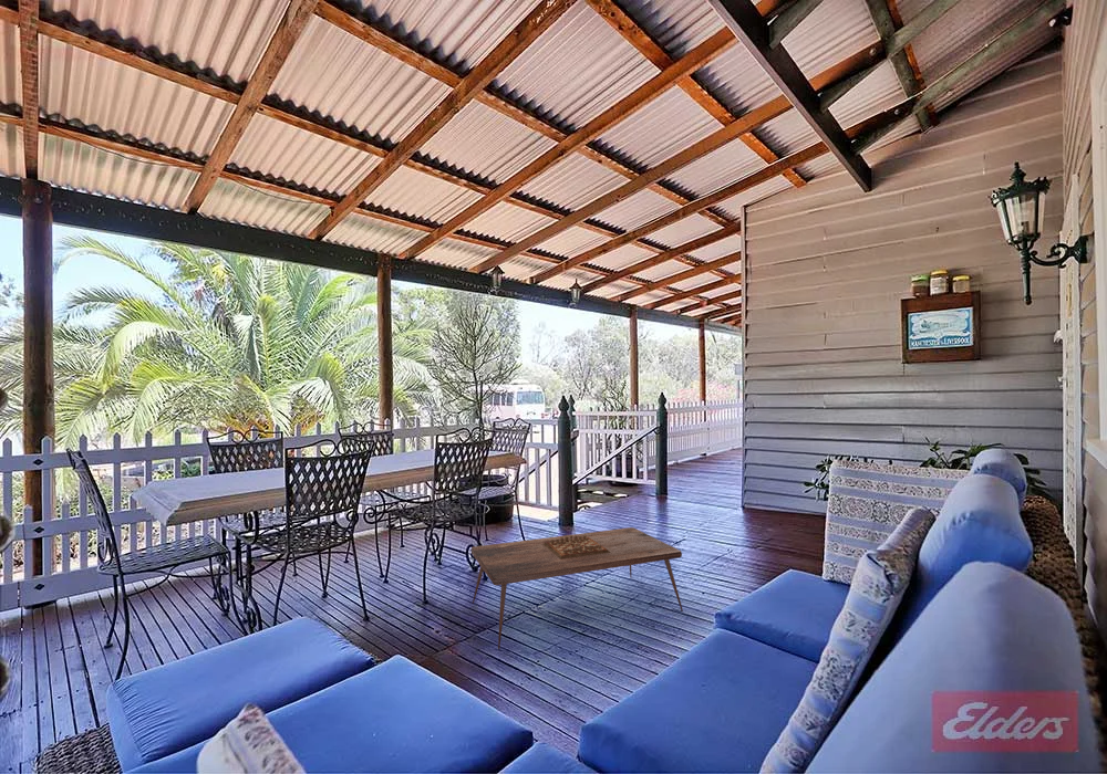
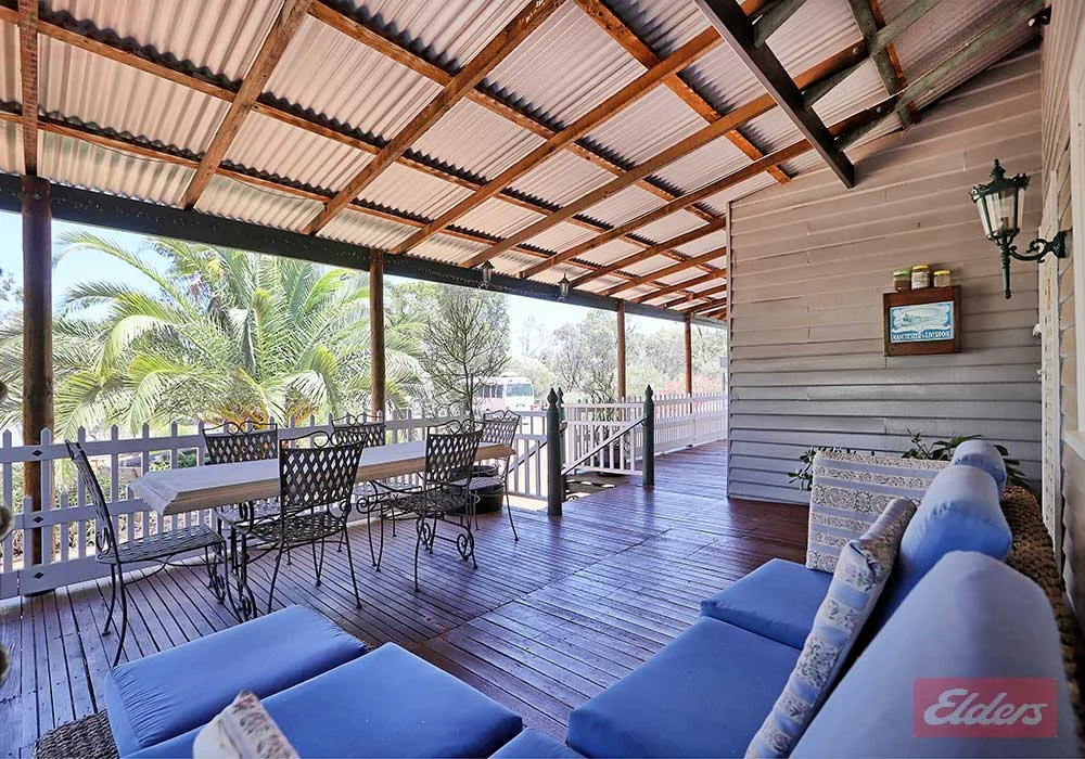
- coffee table [470,526,684,650]
